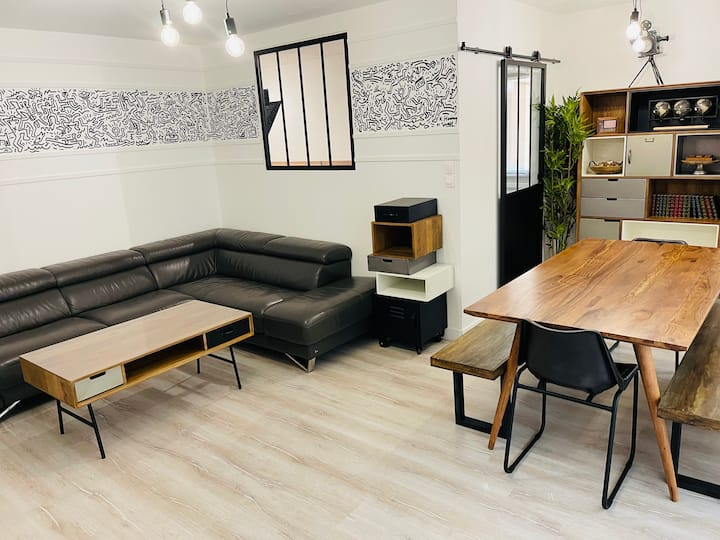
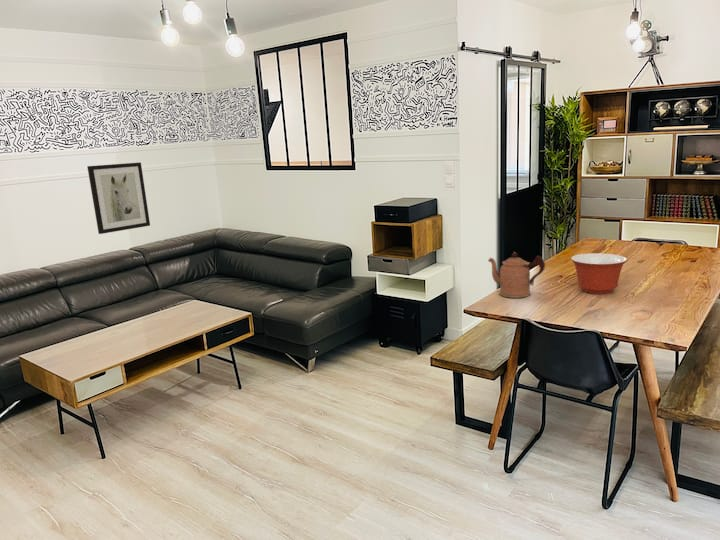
+ mixing bowl [570,252,628,295]
+ coffeepot [487,251,546,299]
+ wall art [87,162,151,235]
